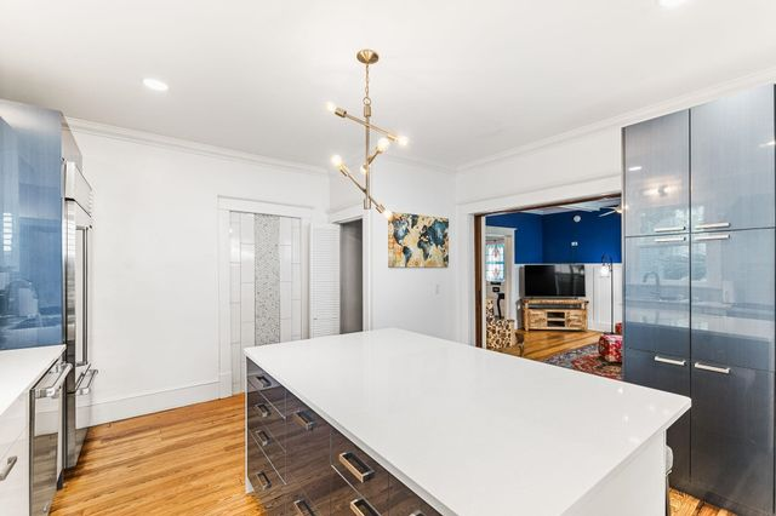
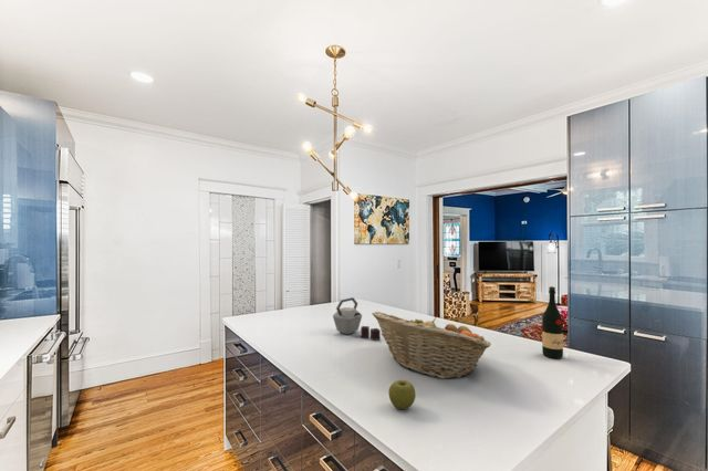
+ fruit basket [371,311,492,380]
+ wine bottle [541,285,564,360]
+ apple [387,379,417,410]
+ kettle [332,296,382,342]
